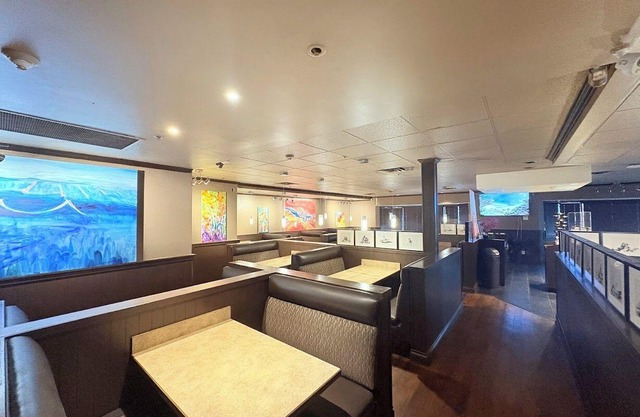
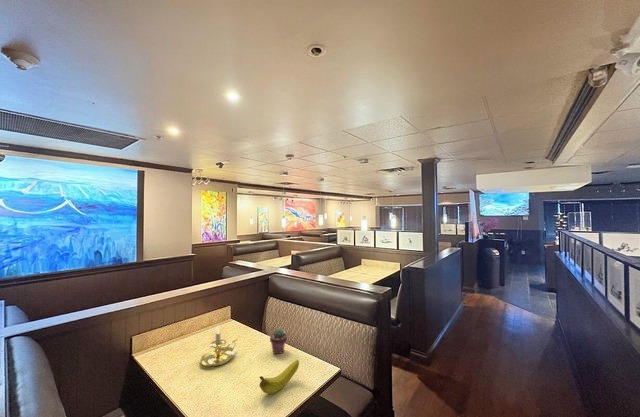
+ fruit [258,359,300,395]
+ candle holder [199,324,239,368]
+ potted succulent [269,327,288,355]
